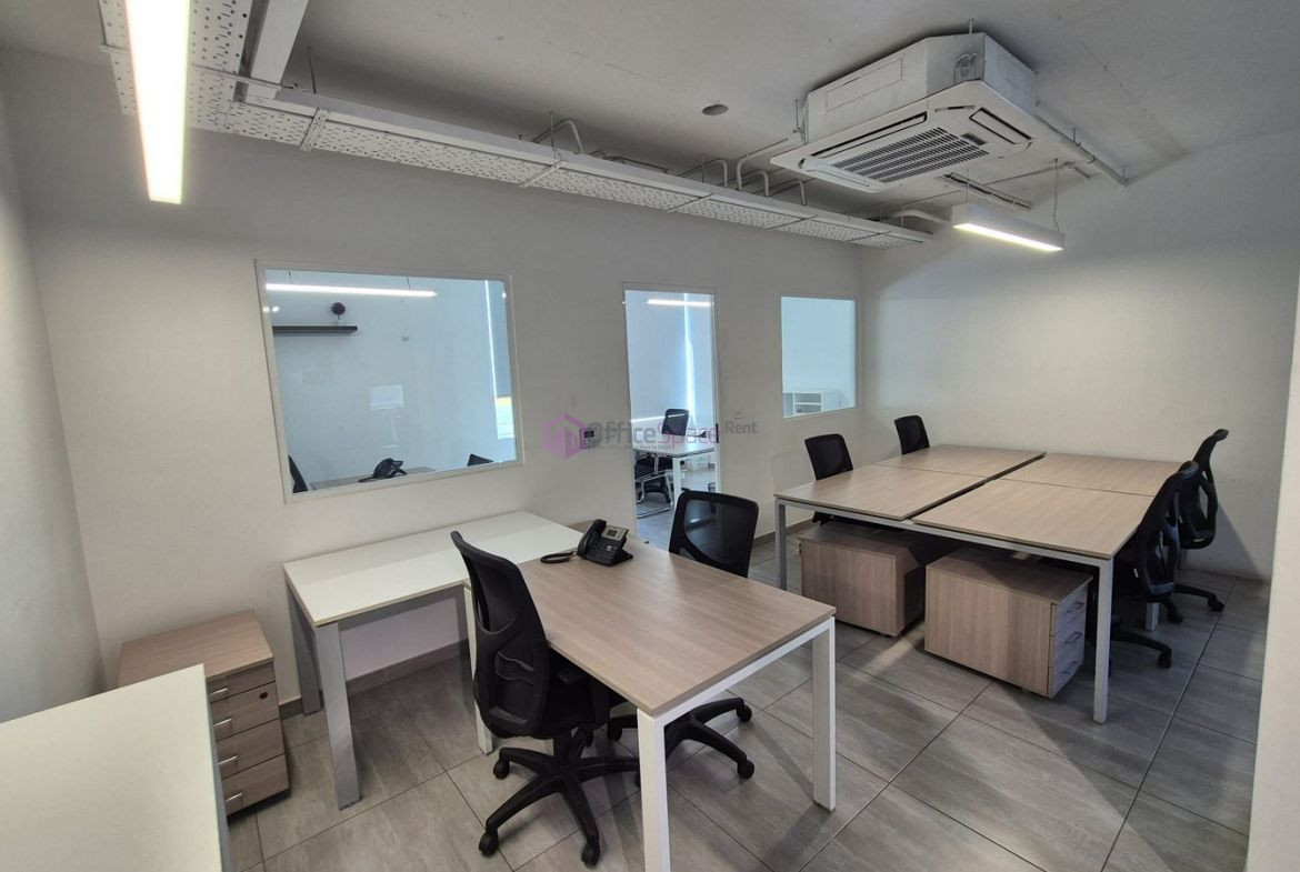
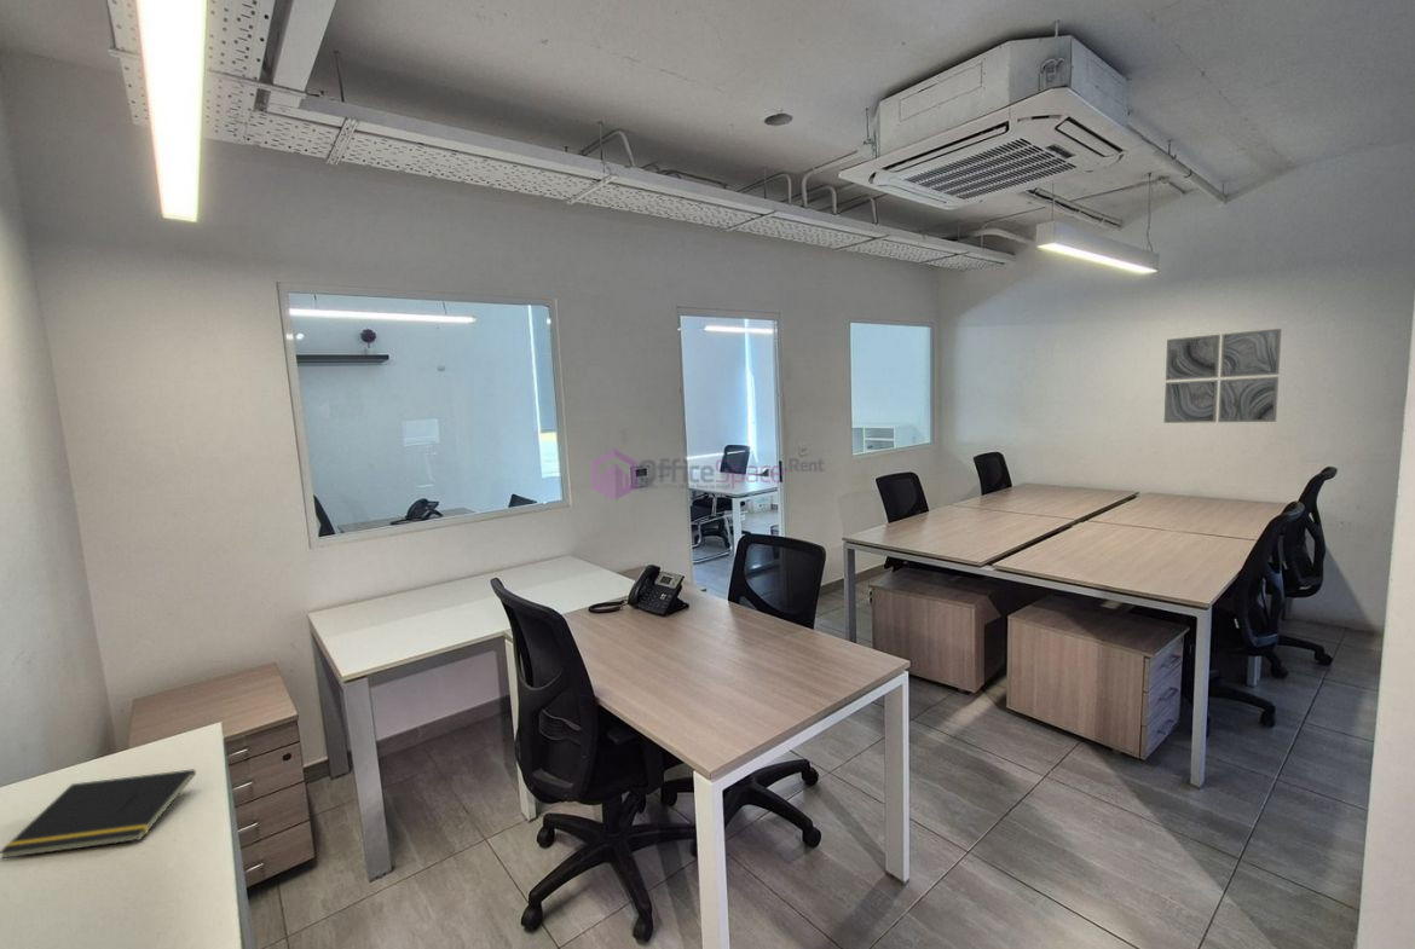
+ notepad [0,768,197,860]
+ wall art [1163,328,1283,424]
